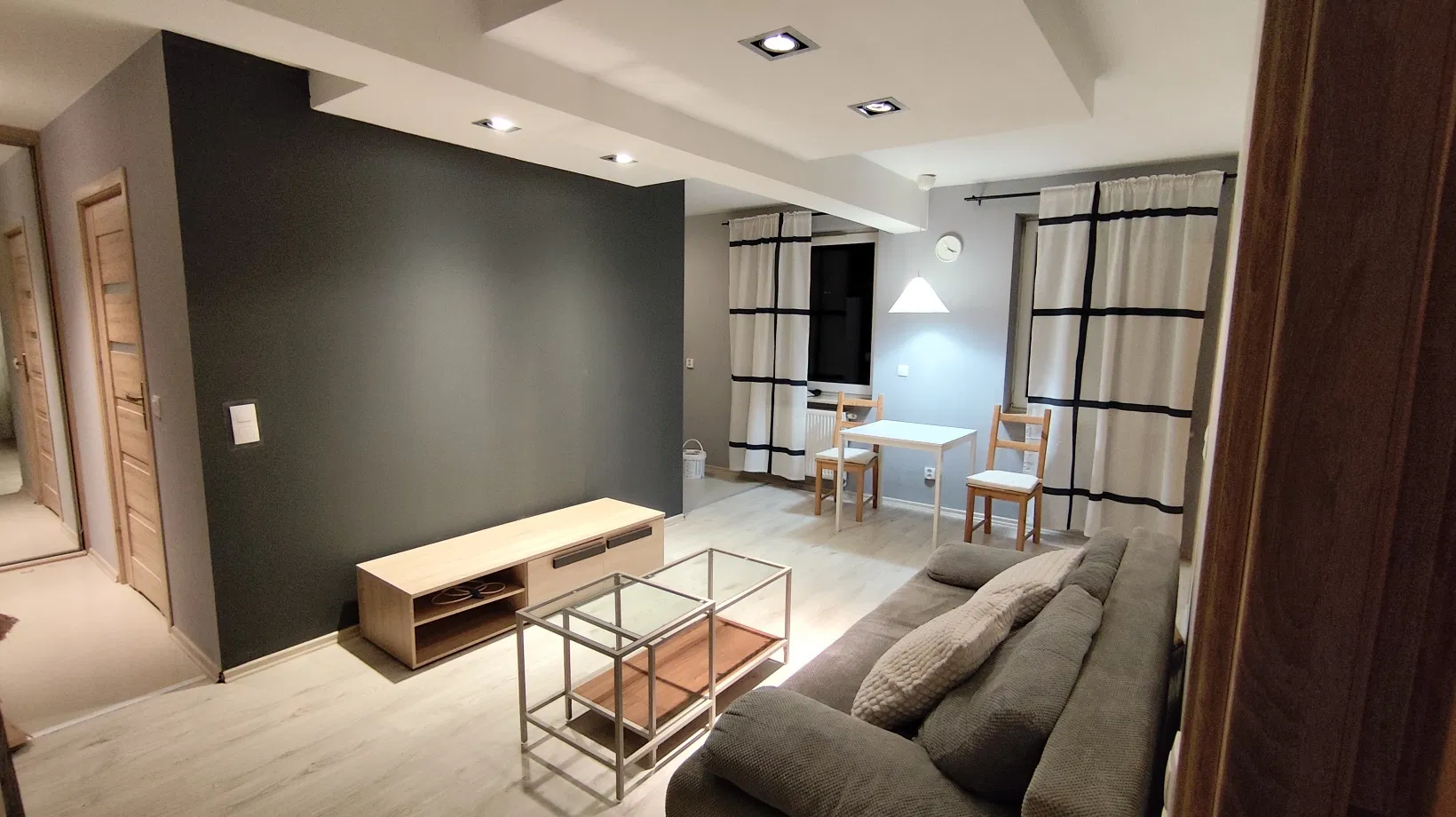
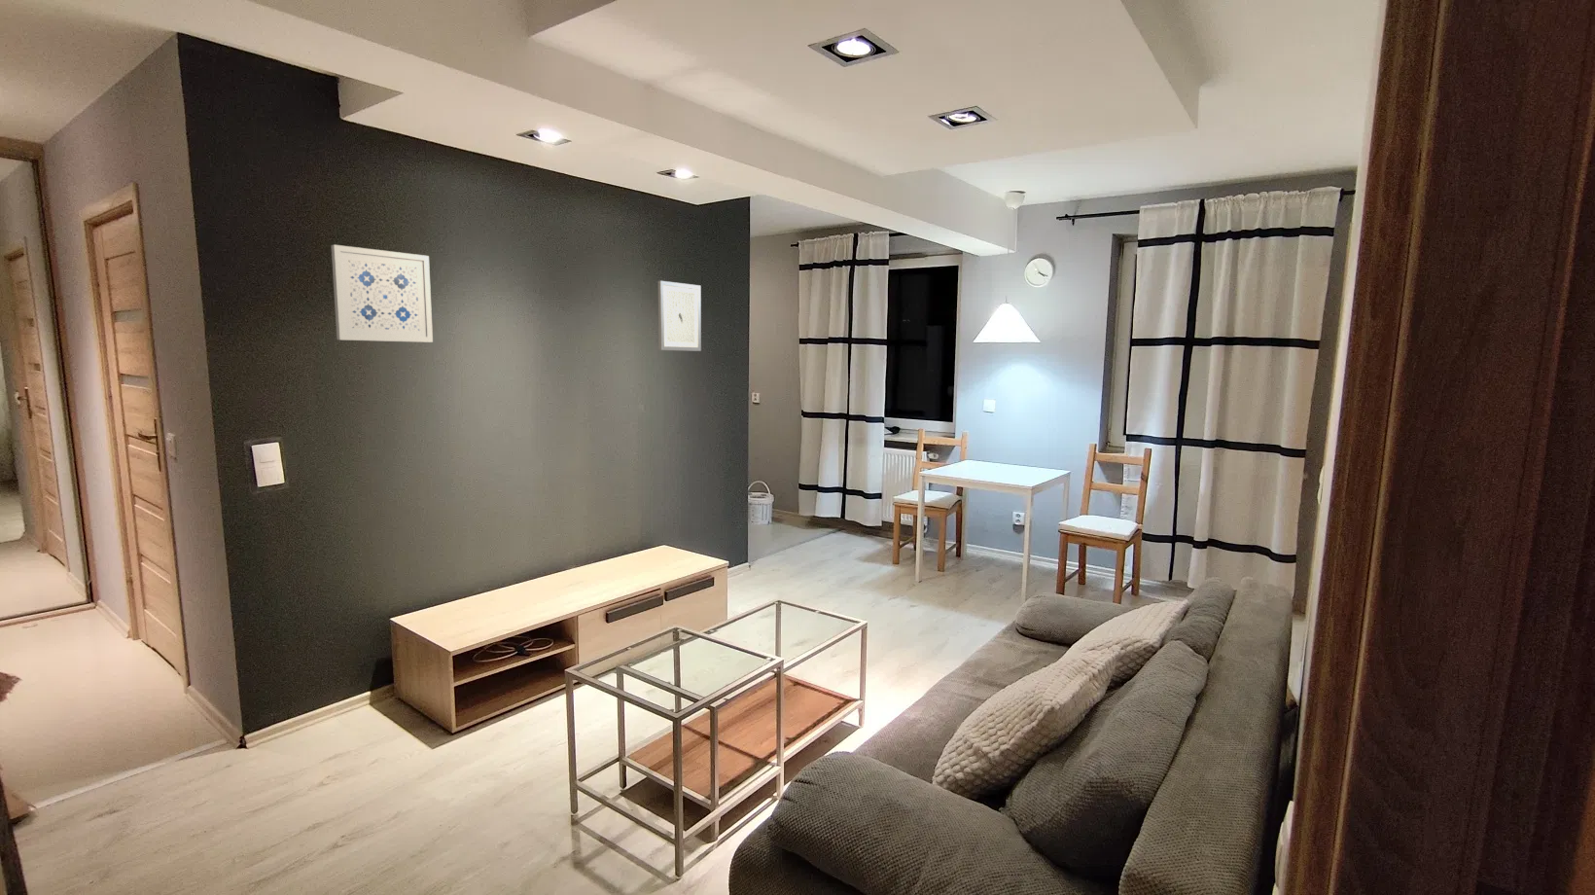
+ wall art [331,244,434,343]
+ wall art [657,280,702,352]
